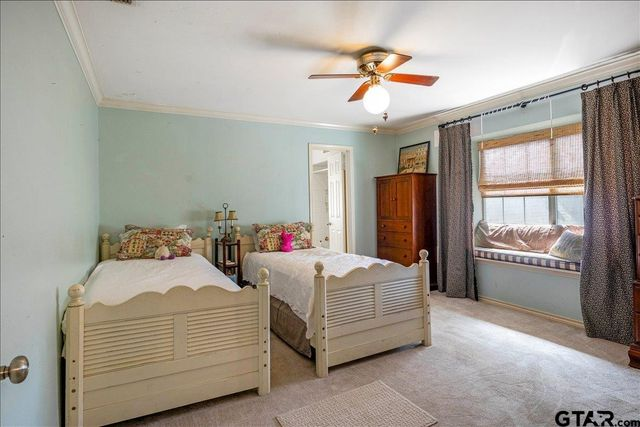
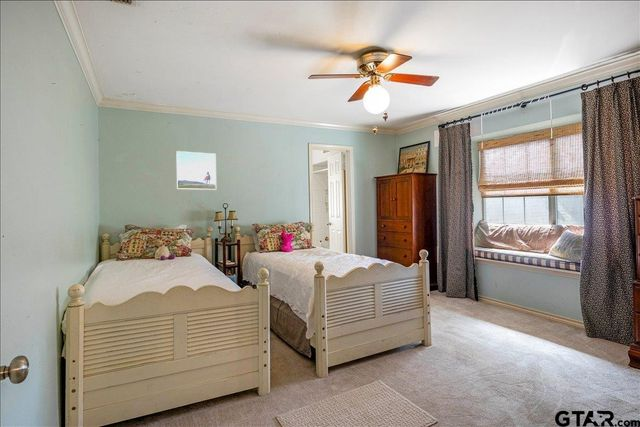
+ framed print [176,150,217,191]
